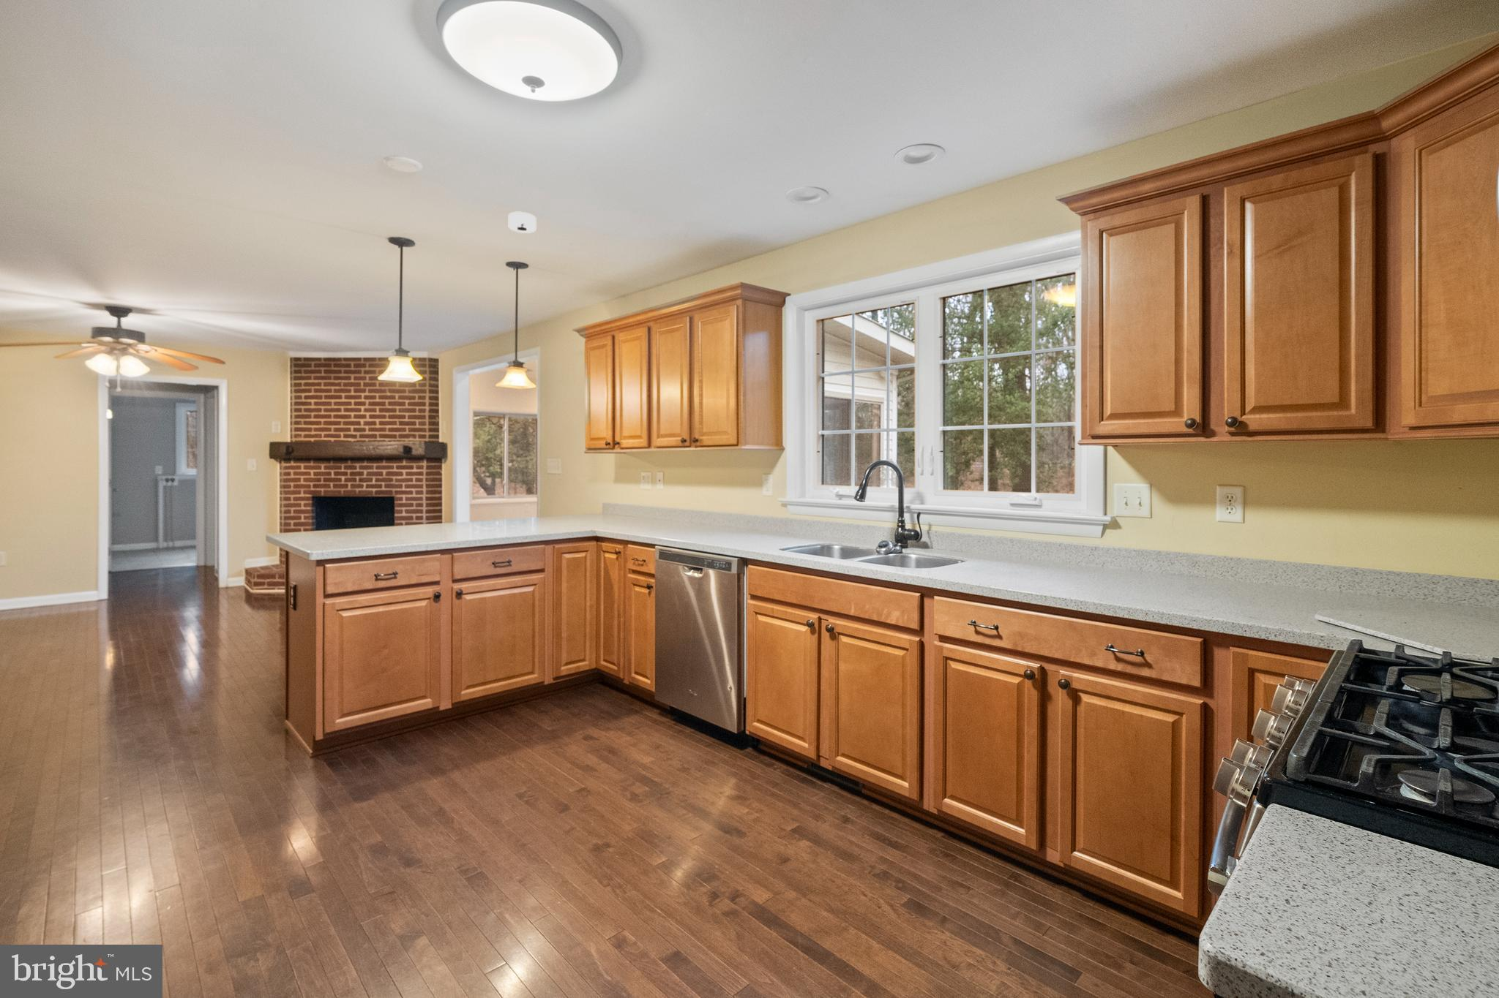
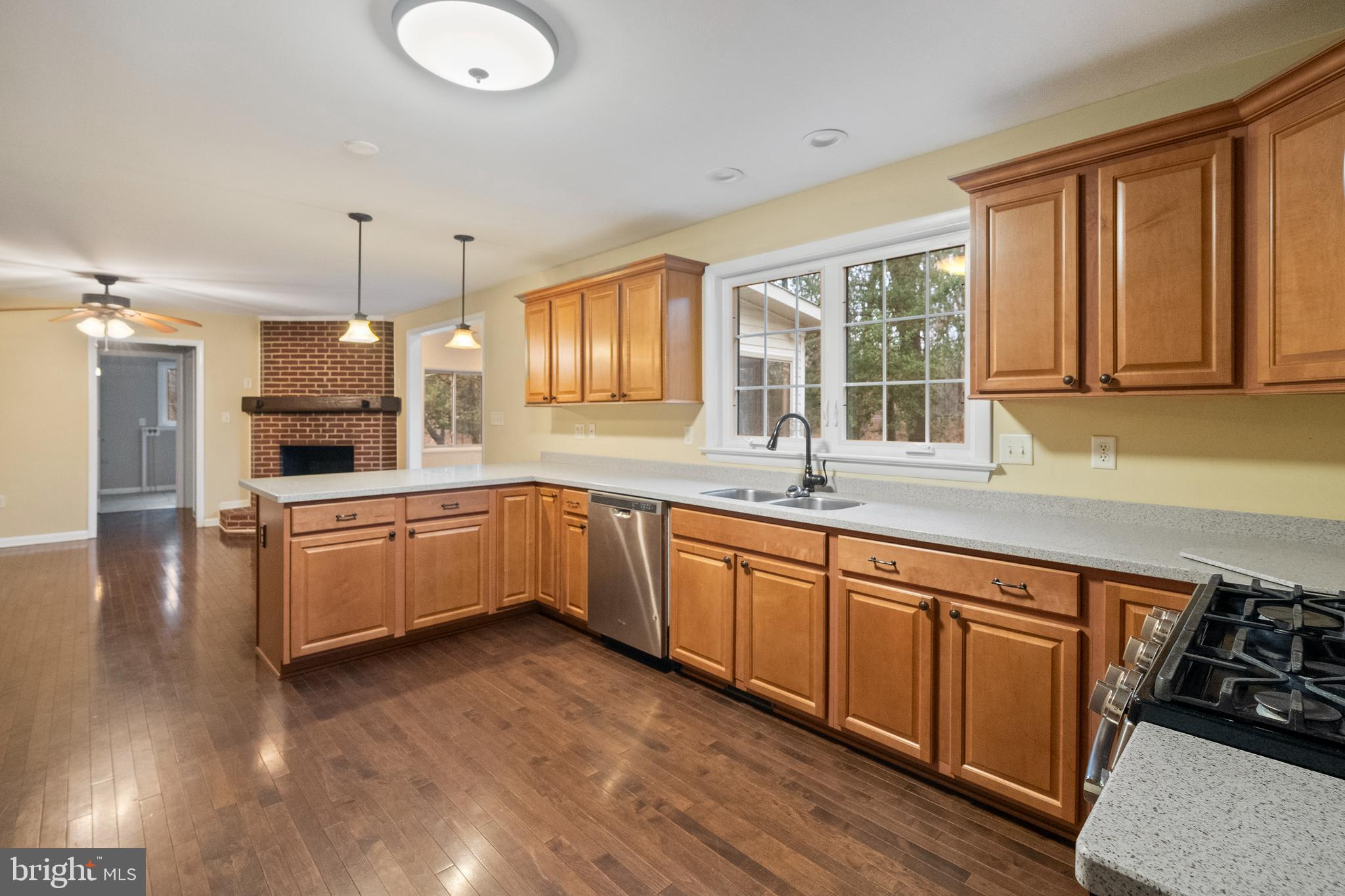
- smoke detector [508,212,536,234]
